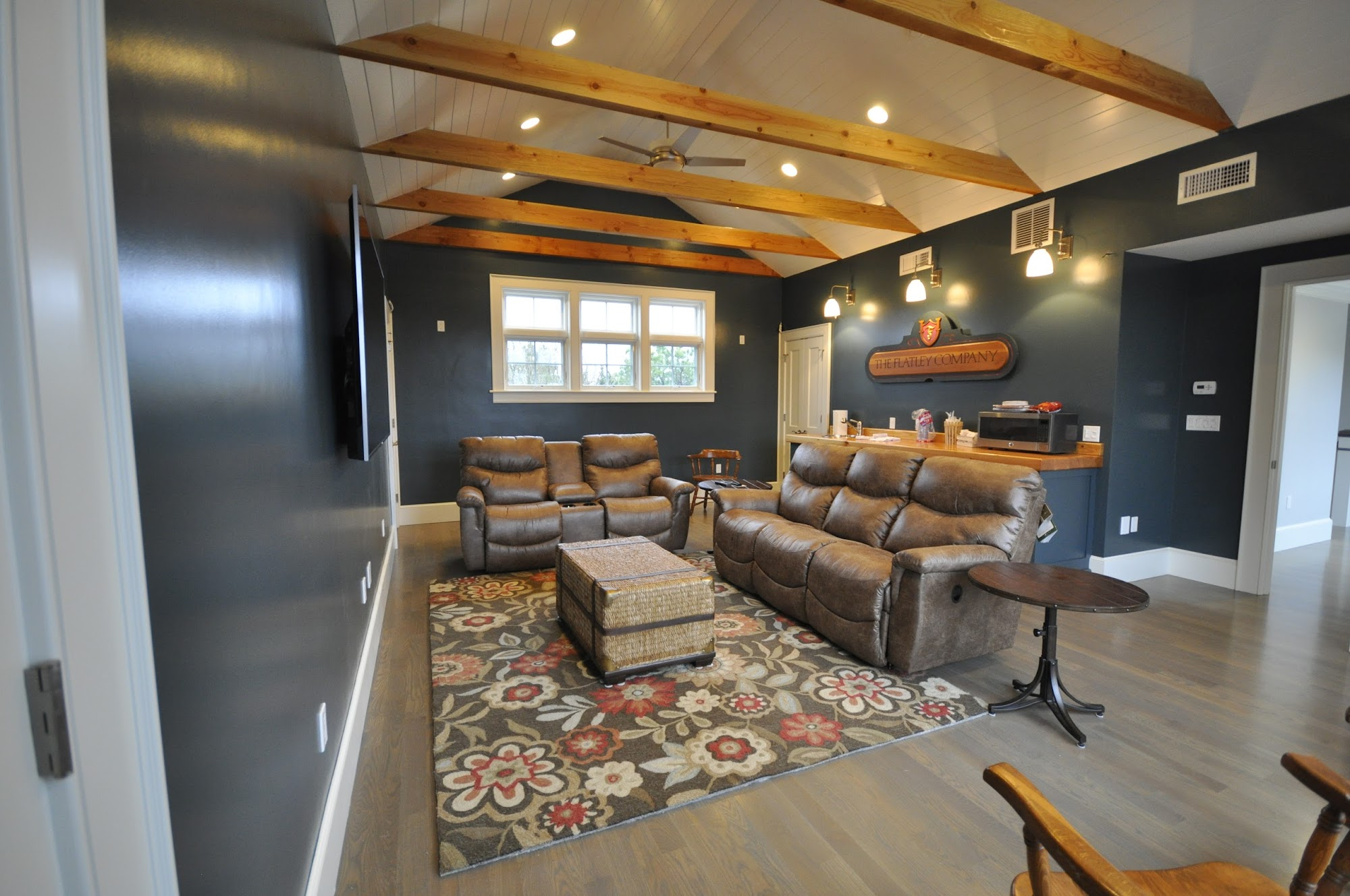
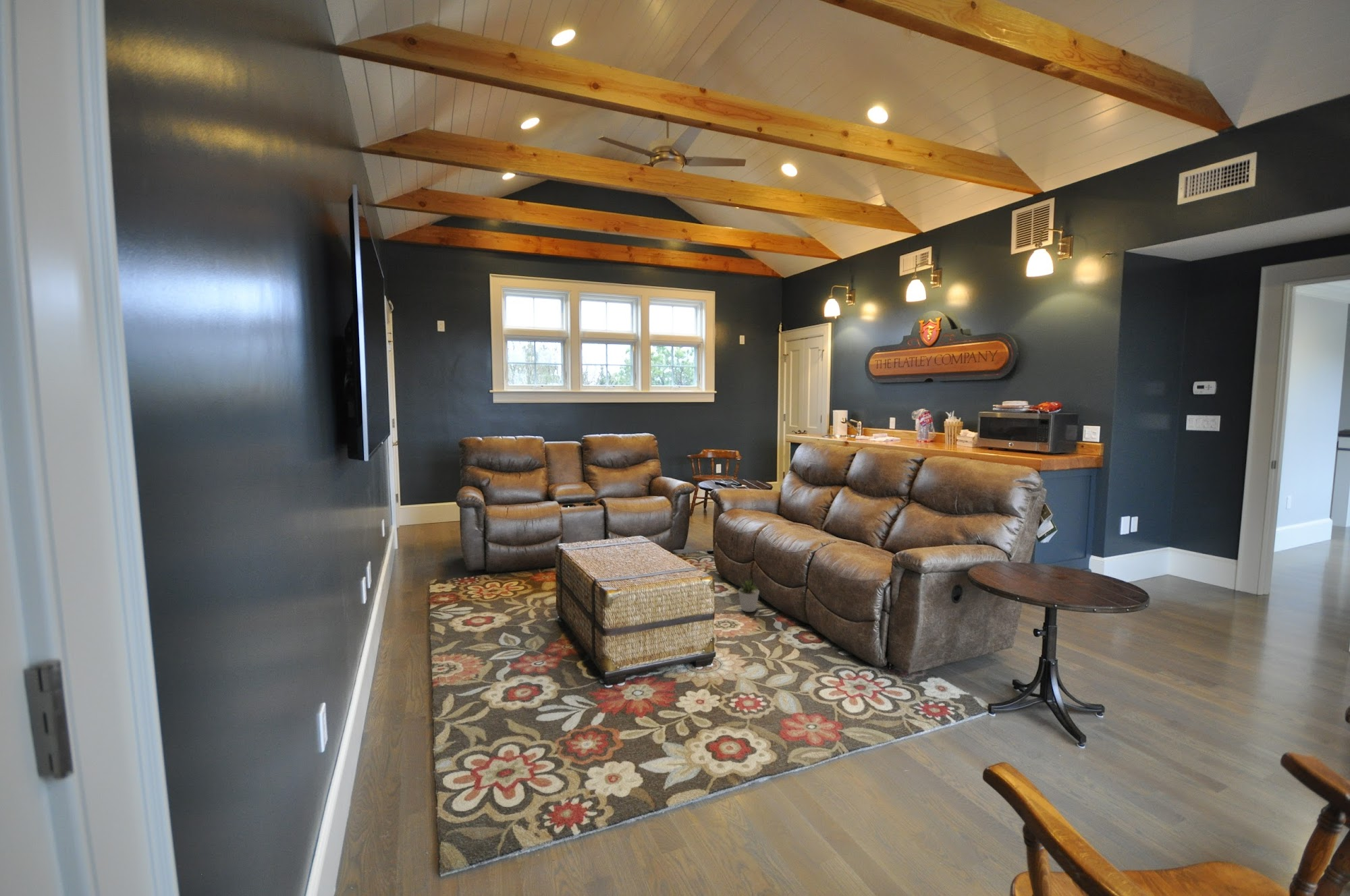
+ potted plant [736,579,760,613]
